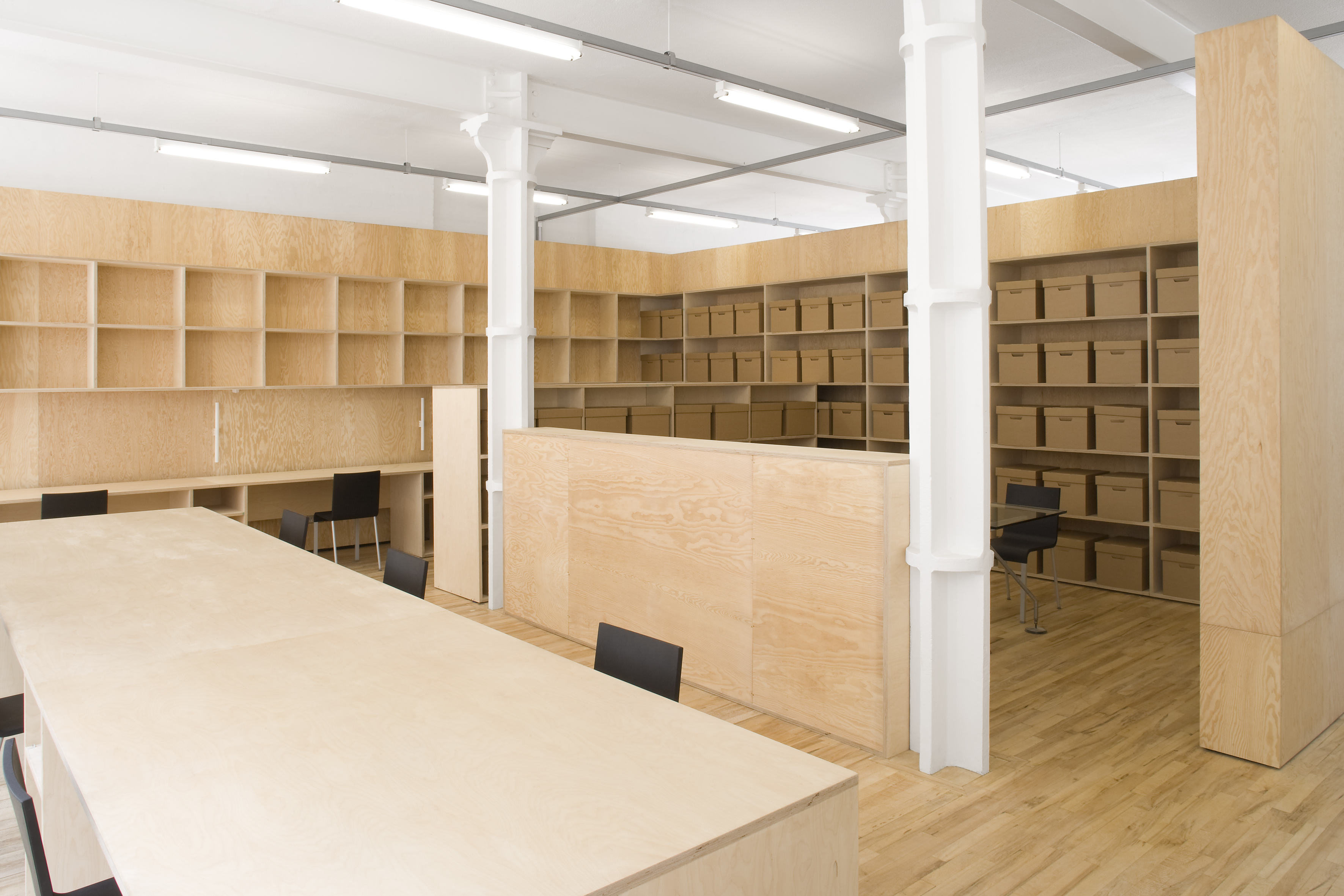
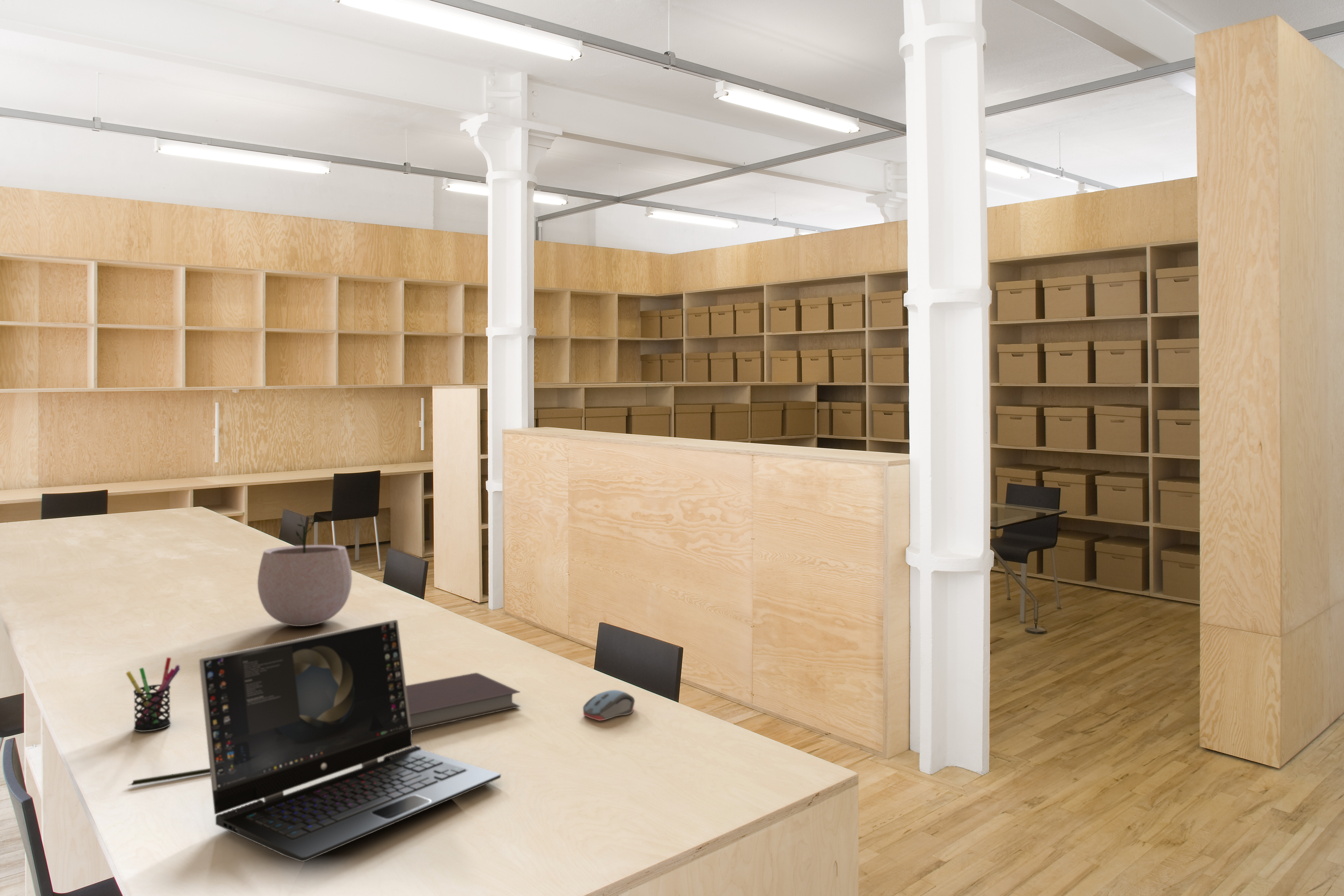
+ laptop [198,619,501,862]
+ plant pot [257,515,352,627]
+ pen [128,768,210,786]
+ notebook [406,672,521,731]
+ pen holder [126,657,181,732]
+ computer mouse [583,690,635,721]
